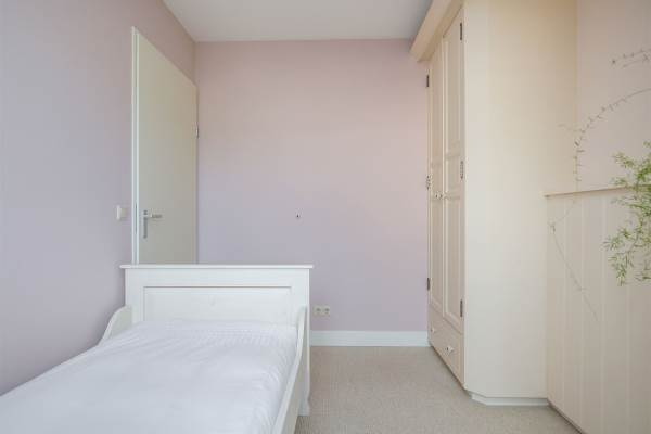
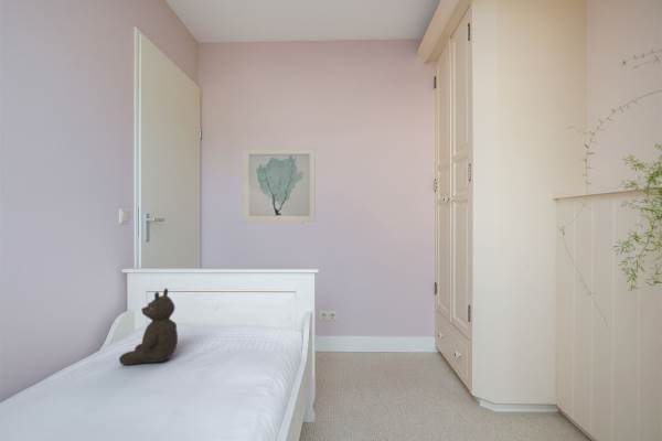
+ wall art [242,148,317,223]
+ teddy bear [118,287,179,366]
